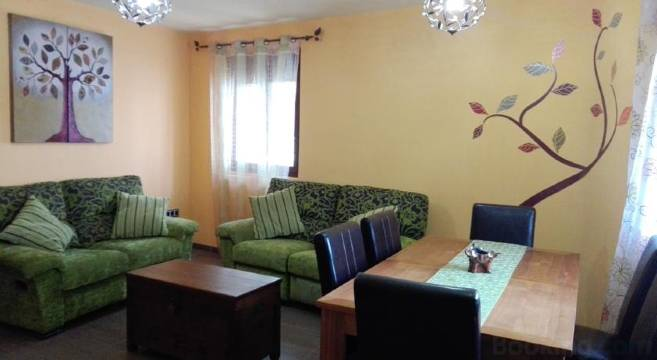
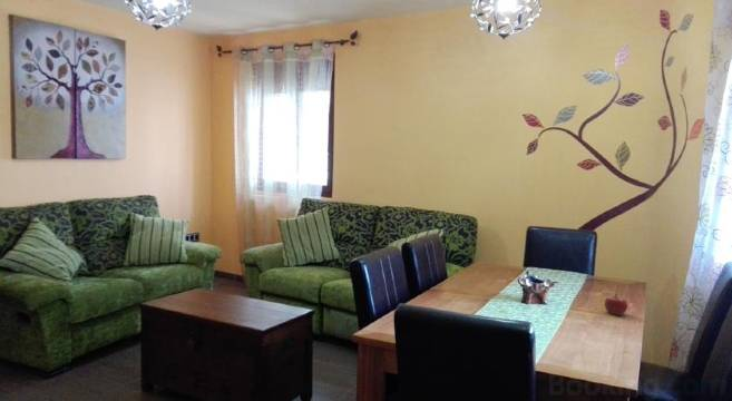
+ fruit [604,292,628,316]
